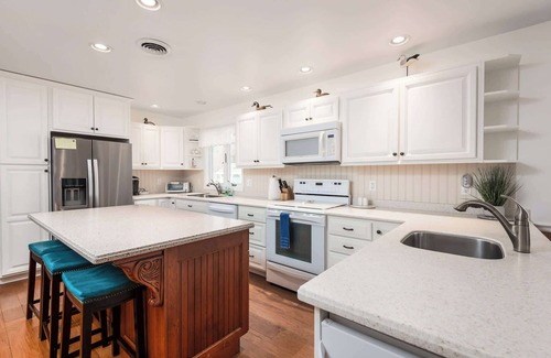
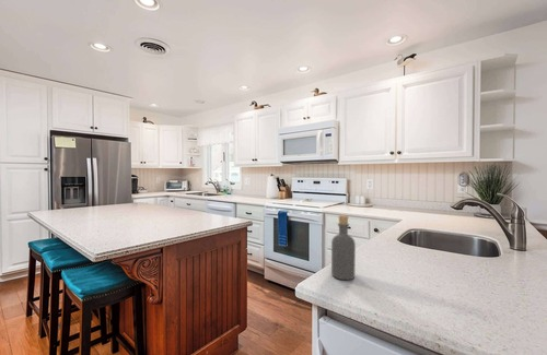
+ bottle [330,214,357,281]
